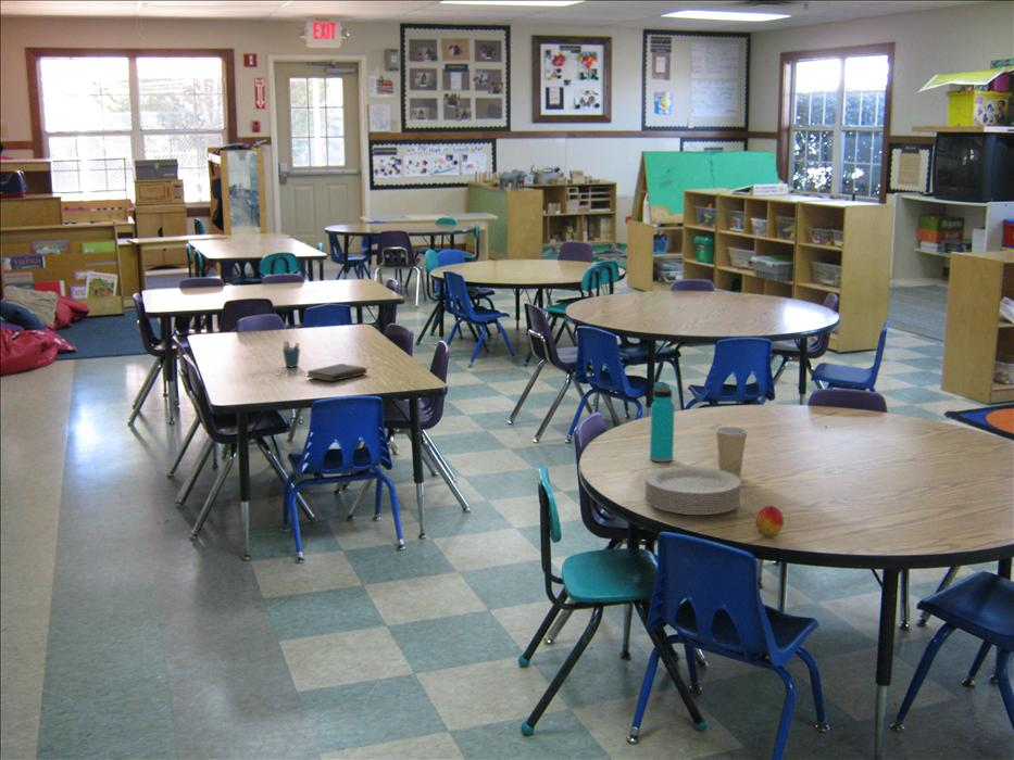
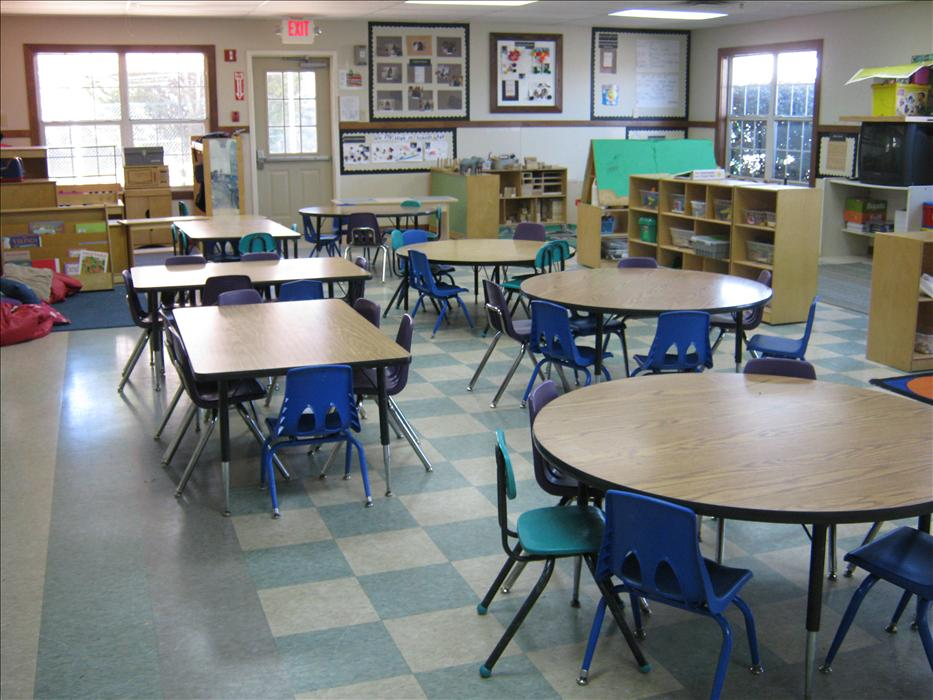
- pen holder [281,340,301,368]
- paper cup [715,426,749,479]
- book [306,363,374,382]
- plate [643,466,742,516]
- peach [755,505,785,536]
- water bottle [649,381,676,463]
